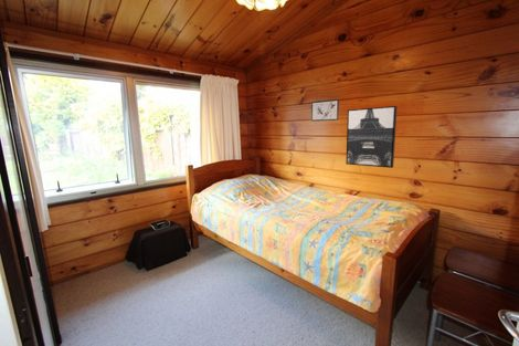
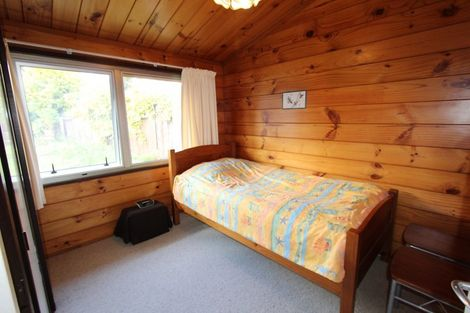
- wall art [345,105,398,169]
